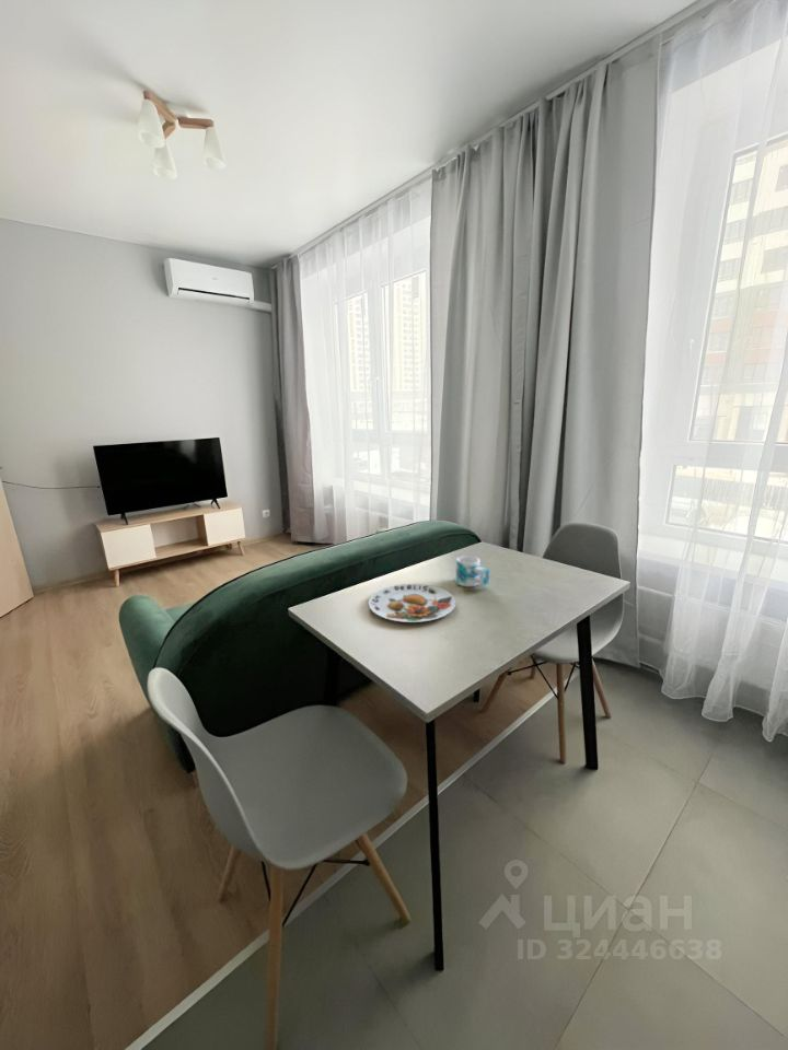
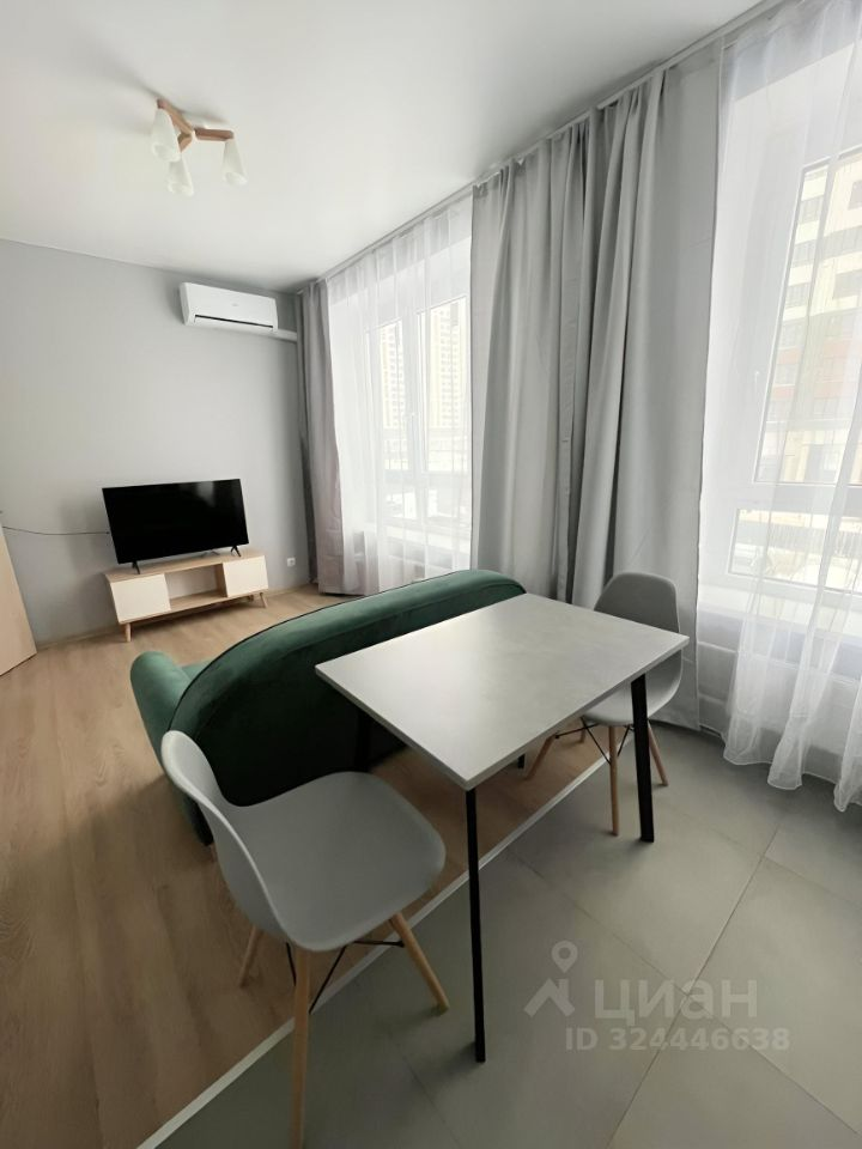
- mug [455,555,490,587]
- plate [368,583,457,623]
